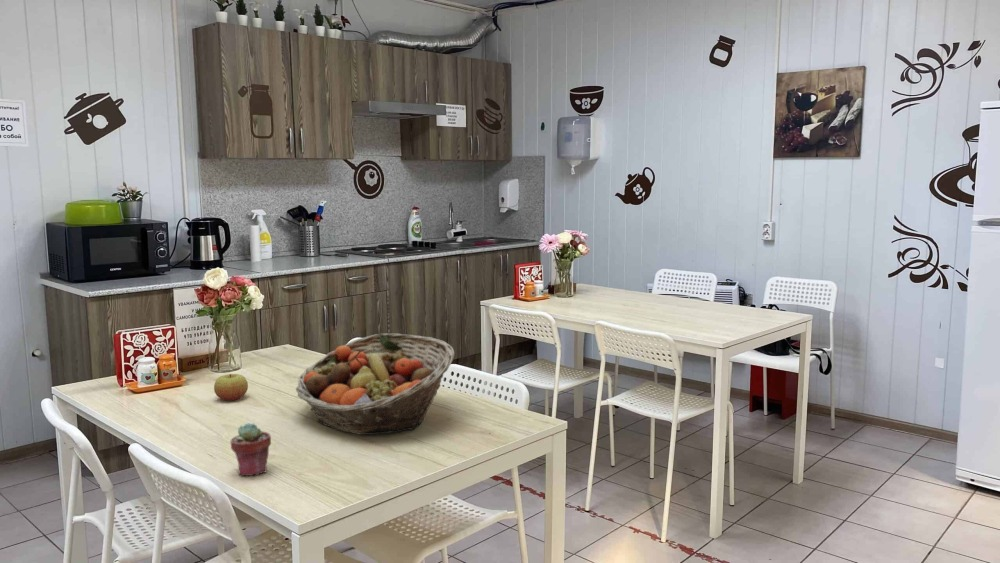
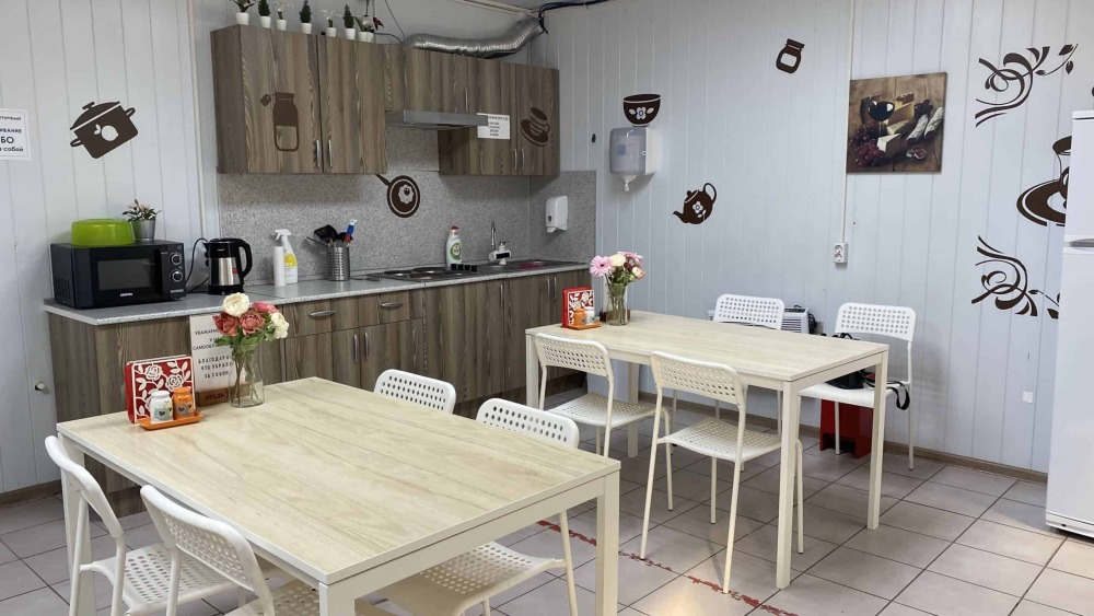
- potted succulent [229,422,272,477]
- fruit basket [295,332,455,436]
- apple [213,373,249,401]
